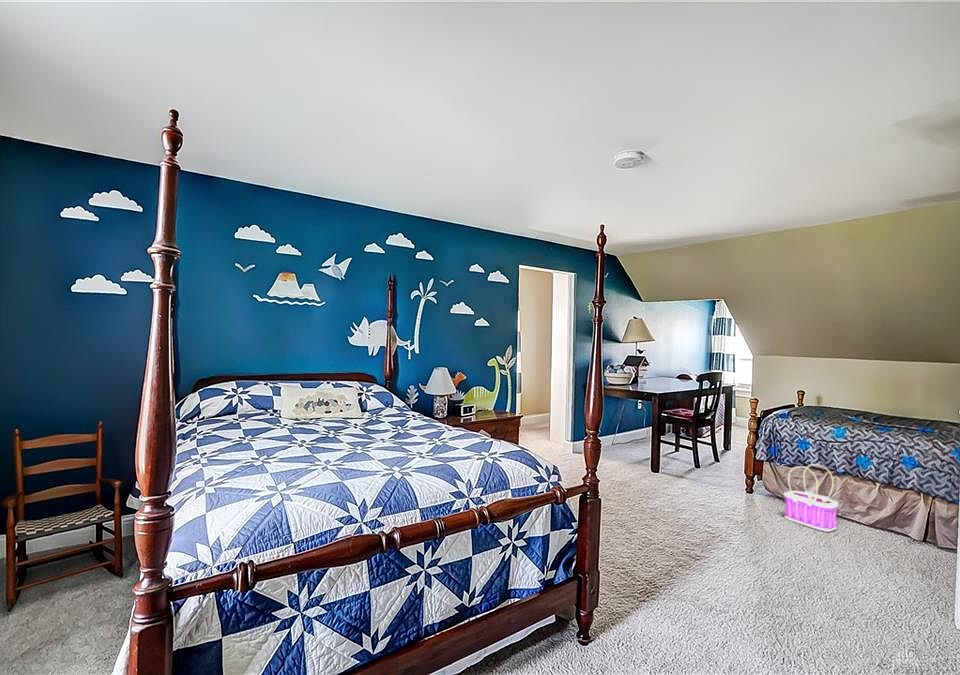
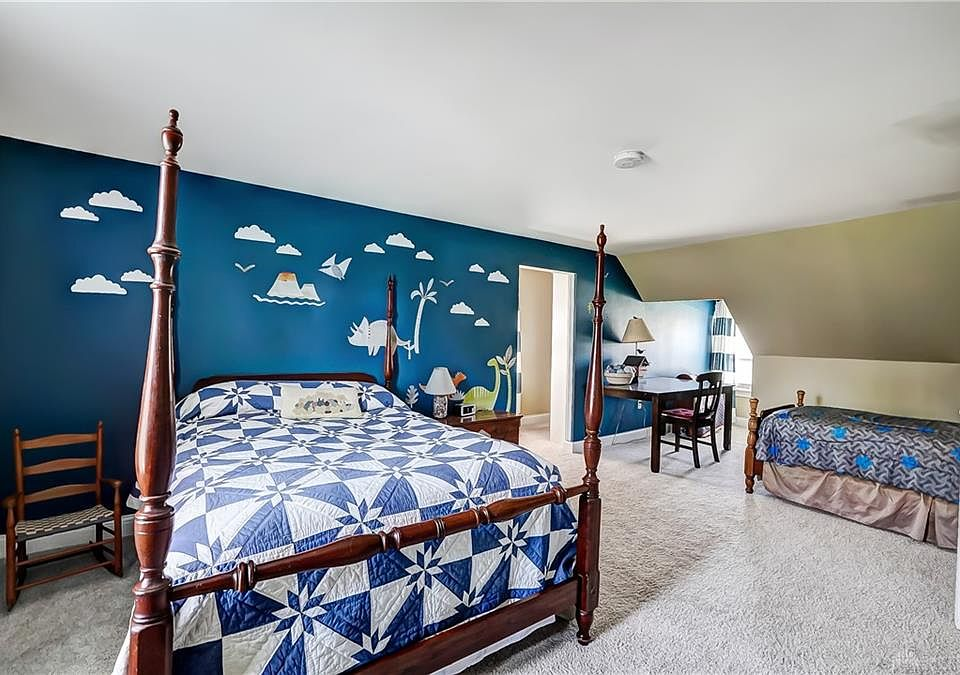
- basket [783,463,839,533]
